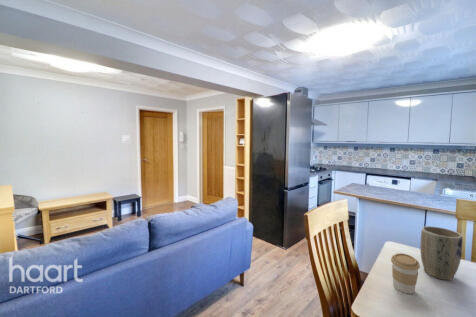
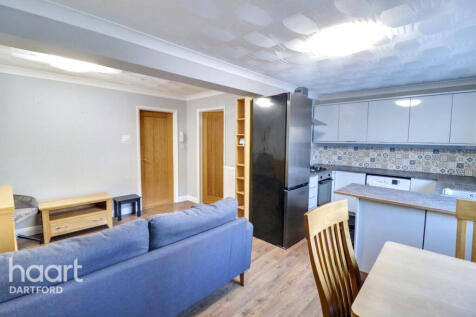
- coffee cup [390,252,421,295]
- plant pot [419,225,464,281]
